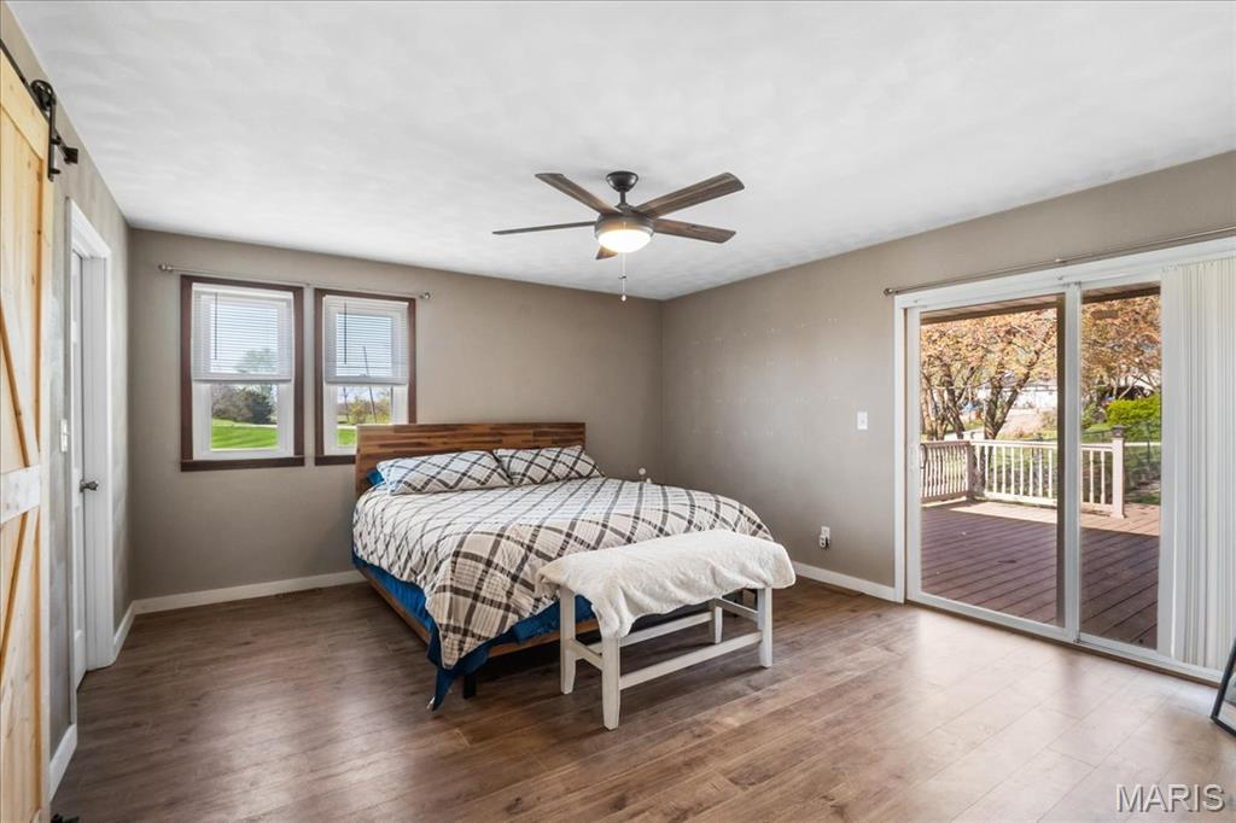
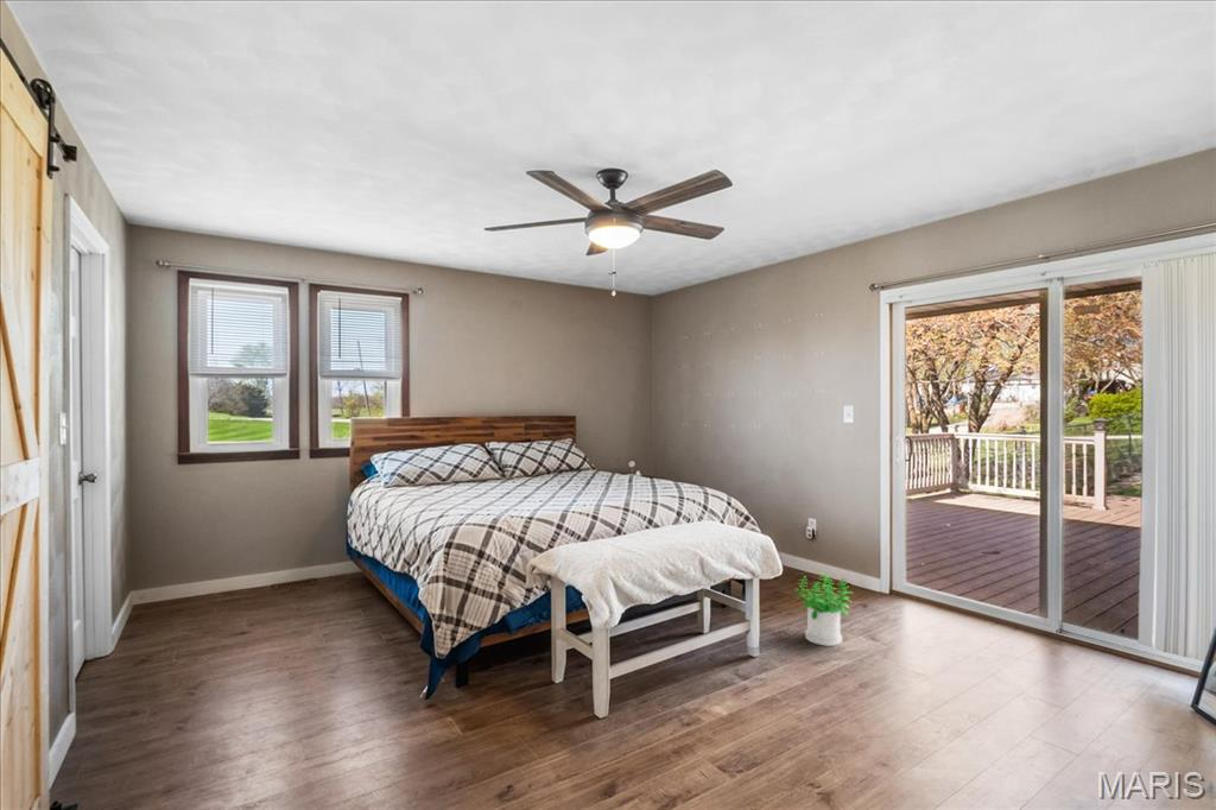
+ potted plant [793,571,854,647]
